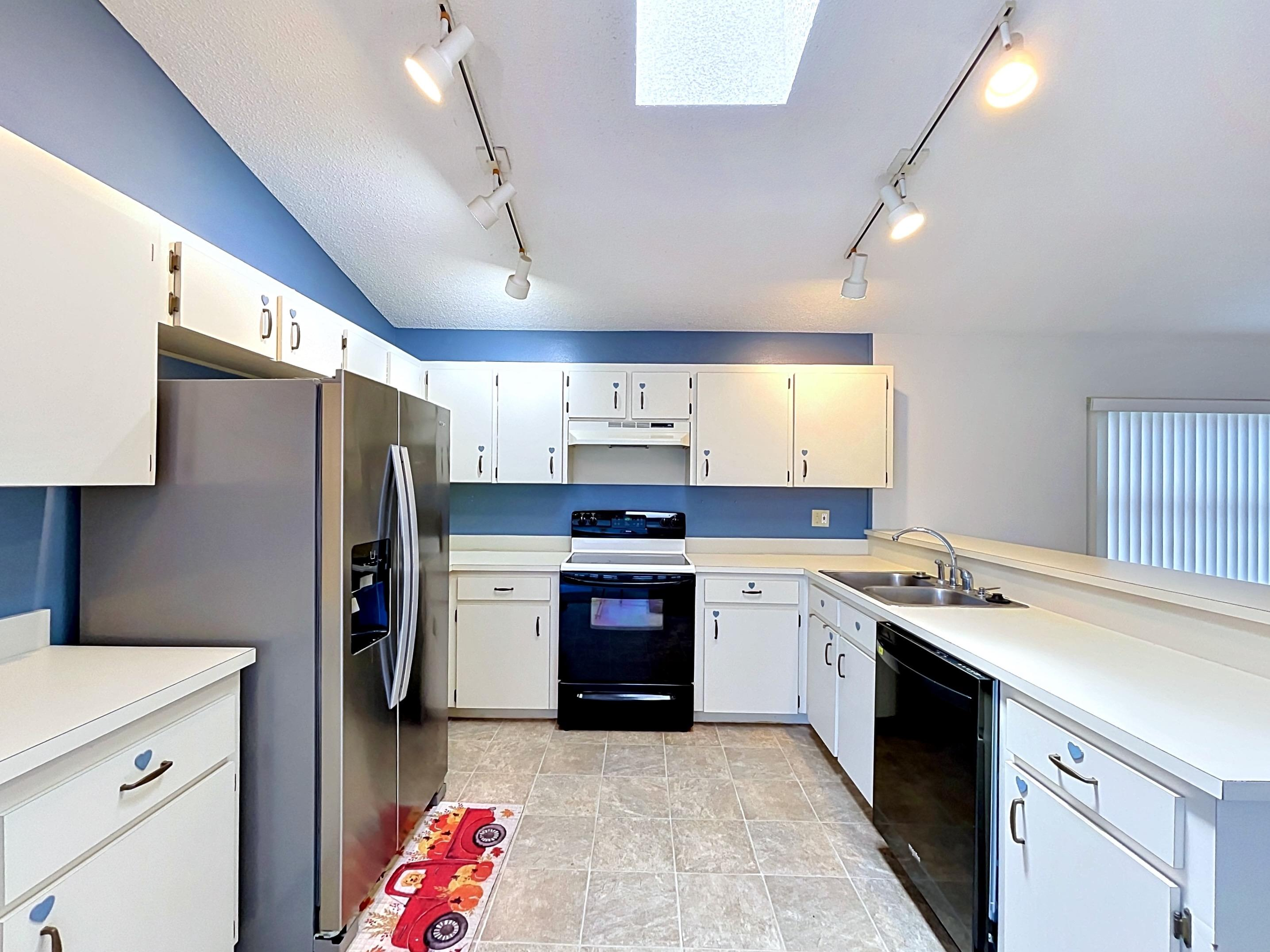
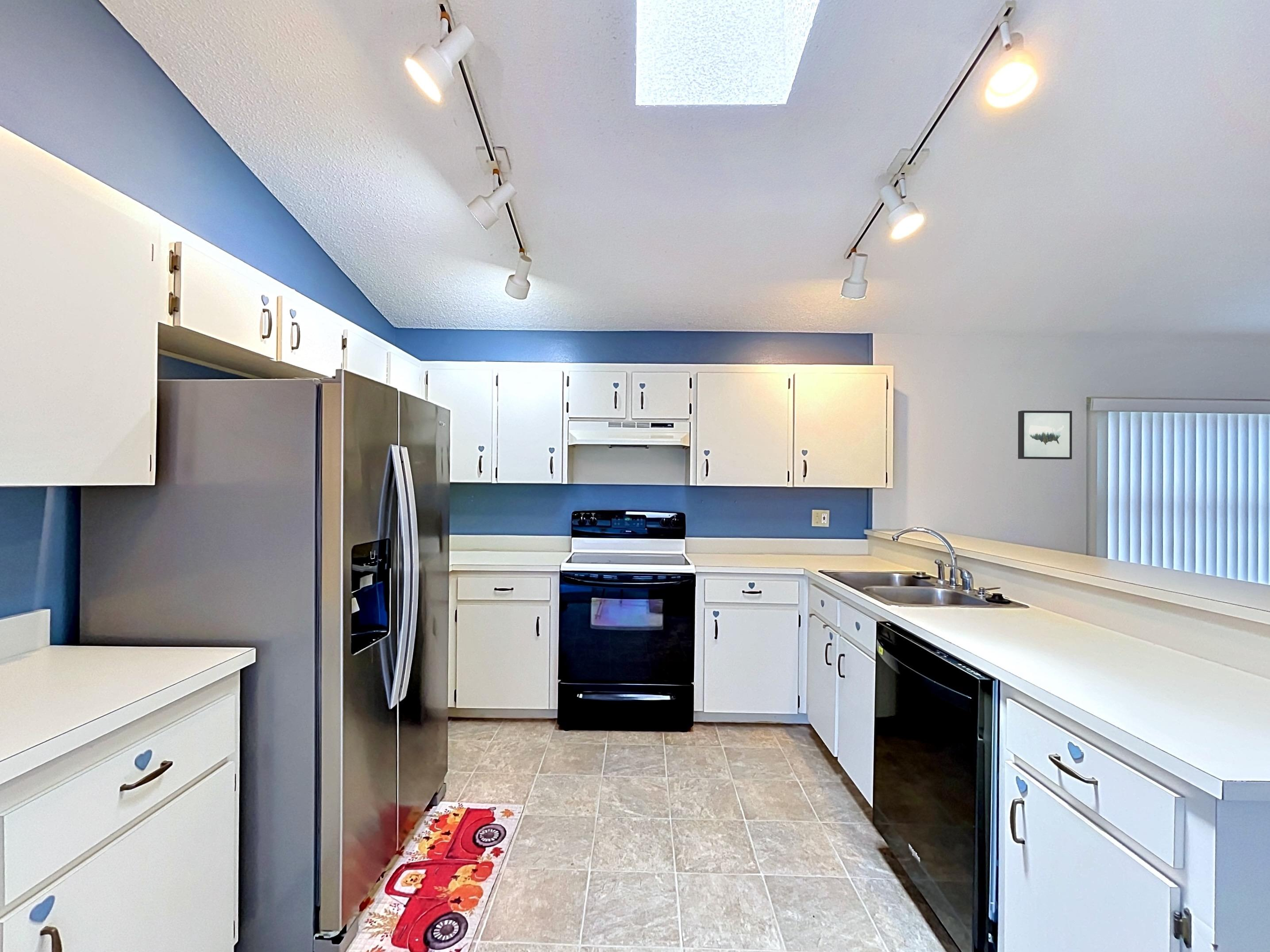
+ wall art [1018,410,1073,460]
